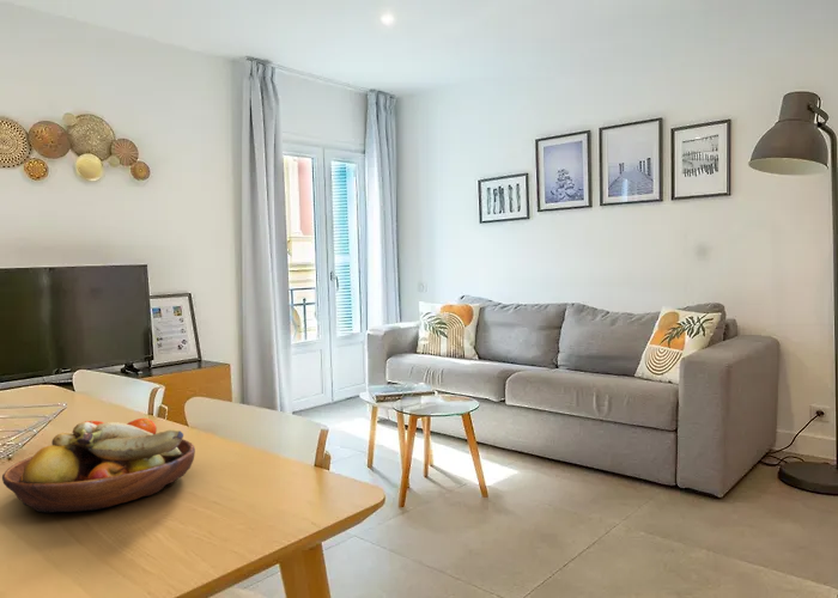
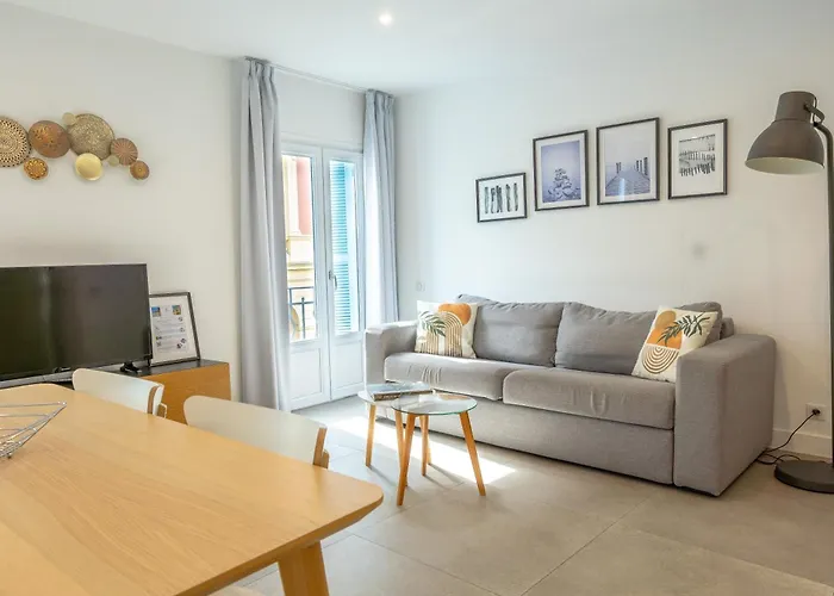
- fruit bowl [1,417,196,514]
